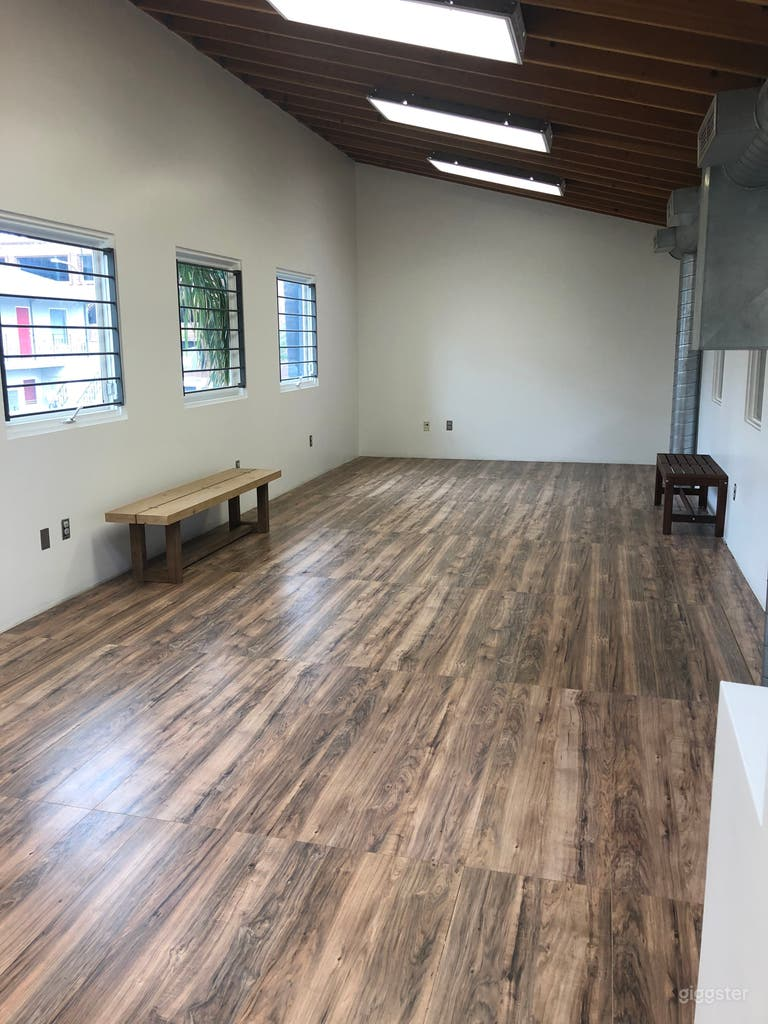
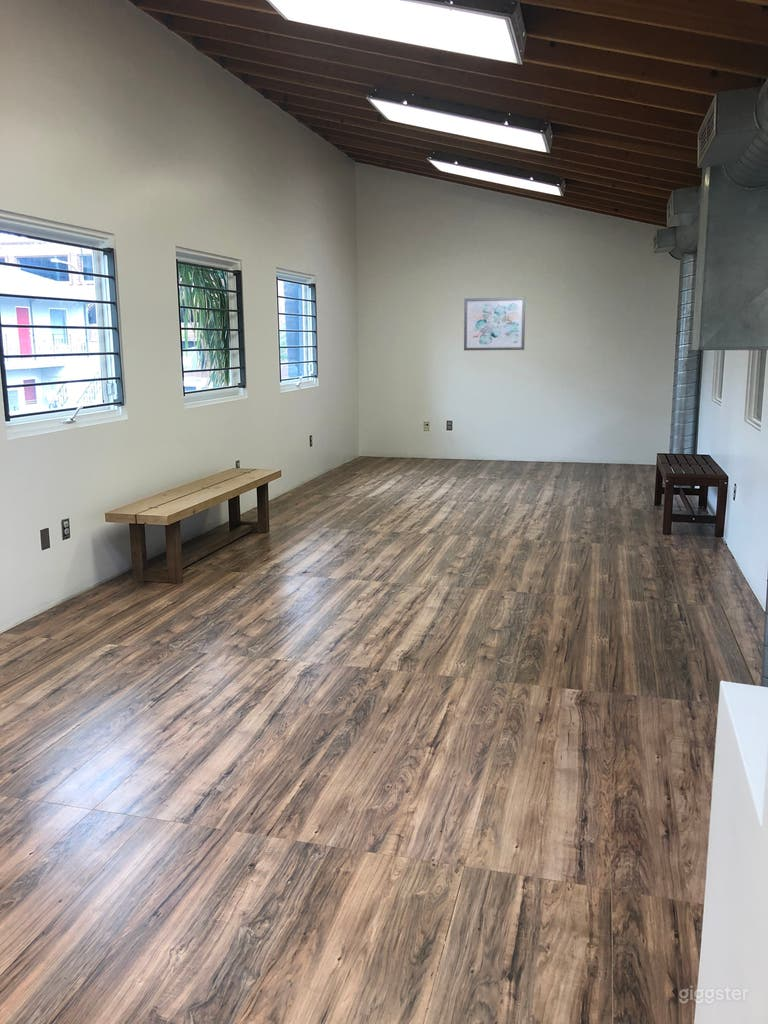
+ wall art [463,296,527,352]
